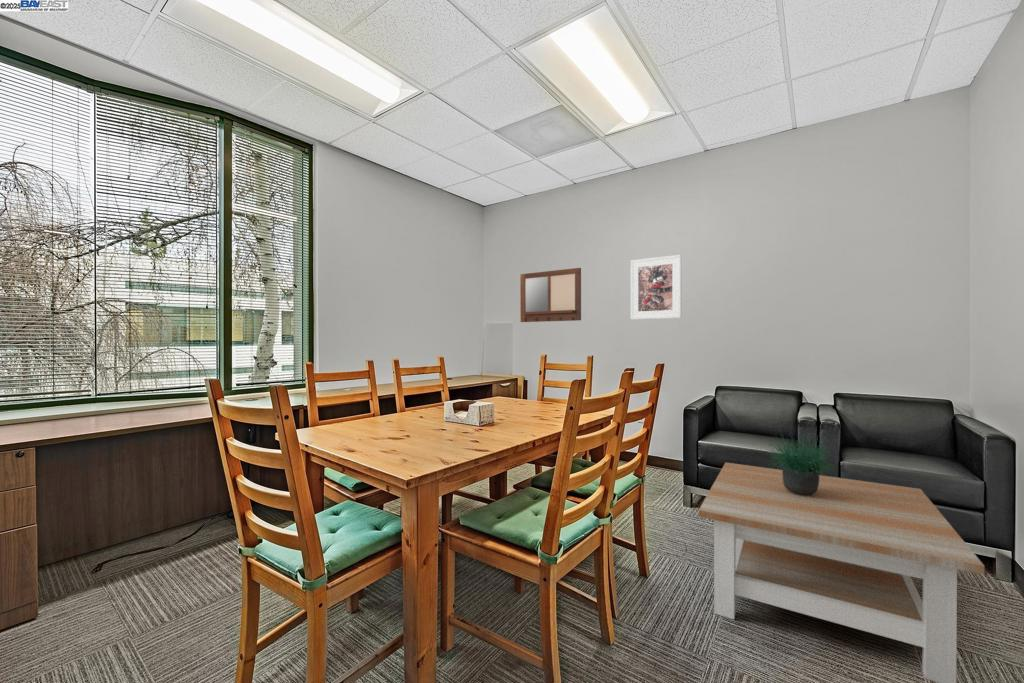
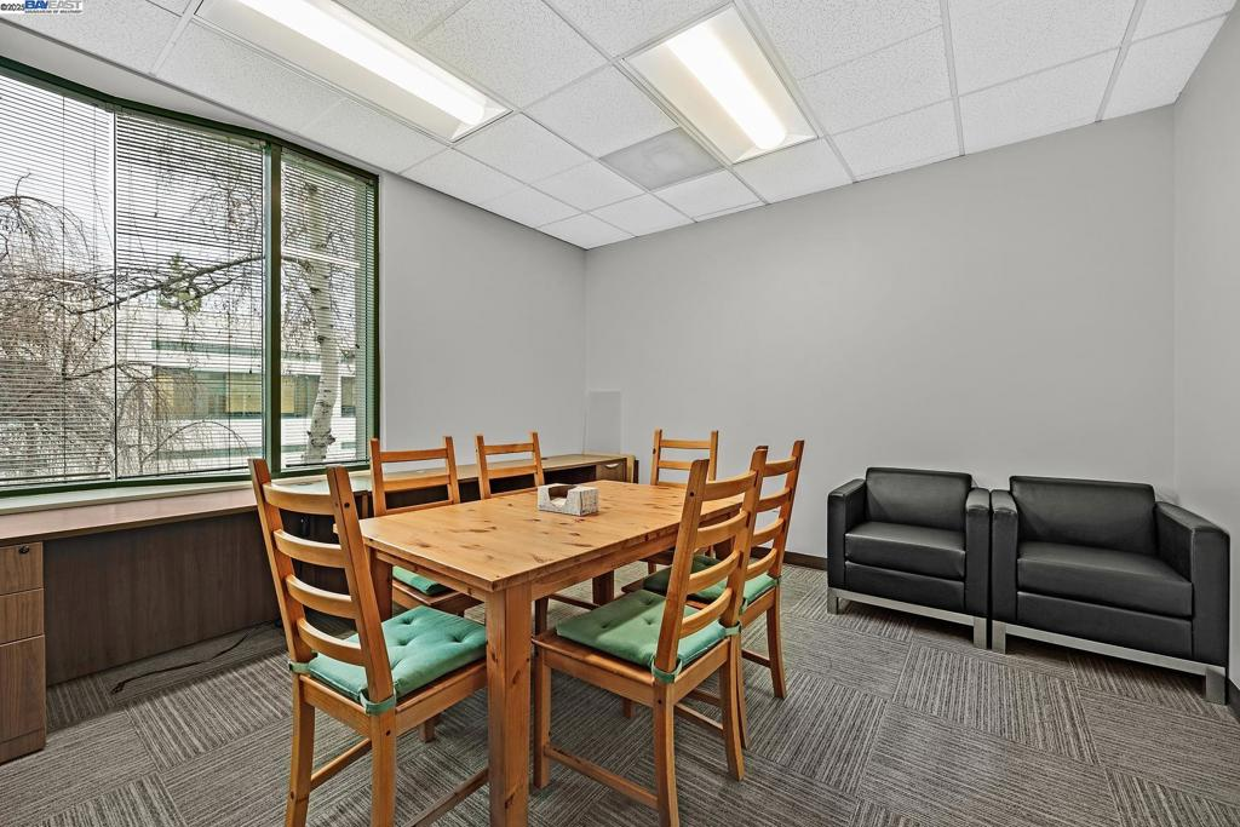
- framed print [630,254,682,320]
- coffee table [698,461,985,683]
- potted plant [764,424,840,496]
- writing board [519,267,582,323]
